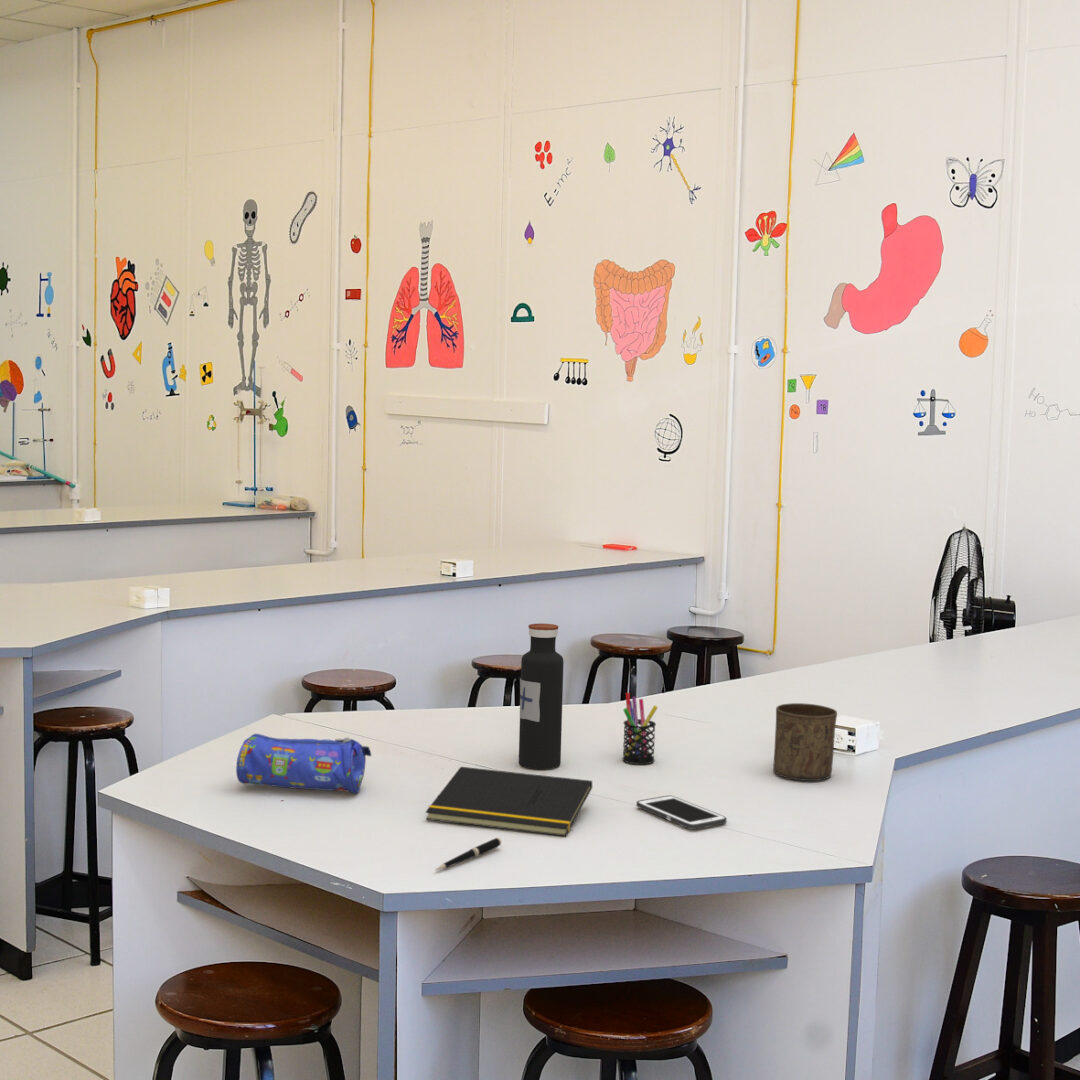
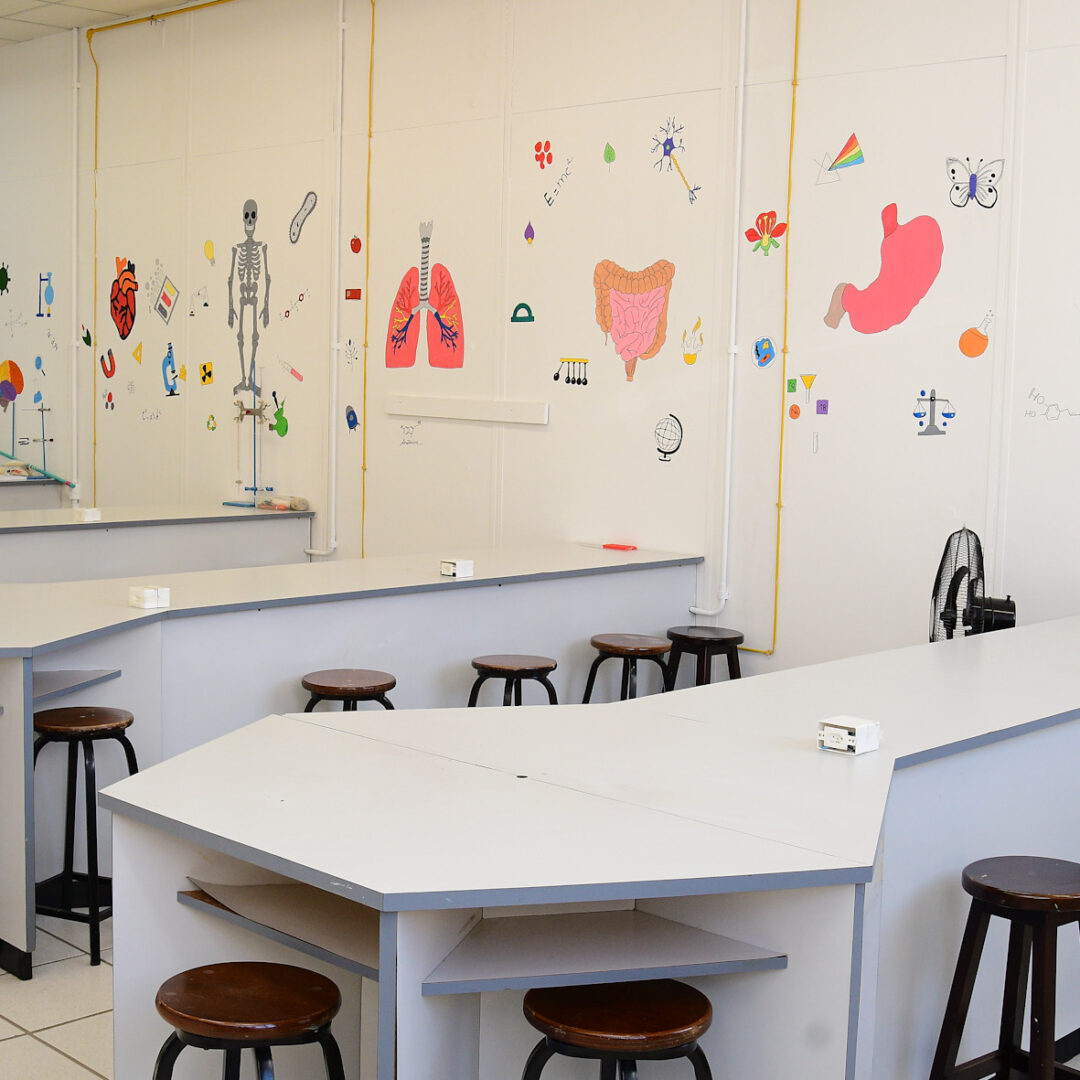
- cell phone [635,794,728,831]
- water bottle [518,623,565,770]
- pen holder [621,692,659,765]
- cup [772,702,838,782]
- notepad [425,766,593,837]
- pen [434,837,502,871]
- pencil case [235,733,372,795]
